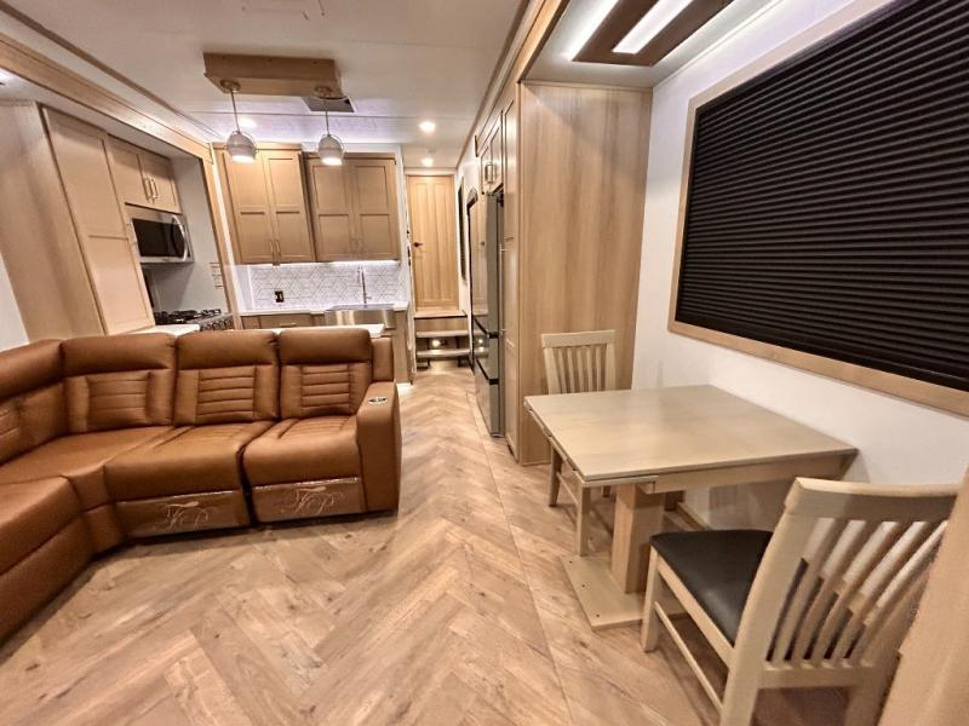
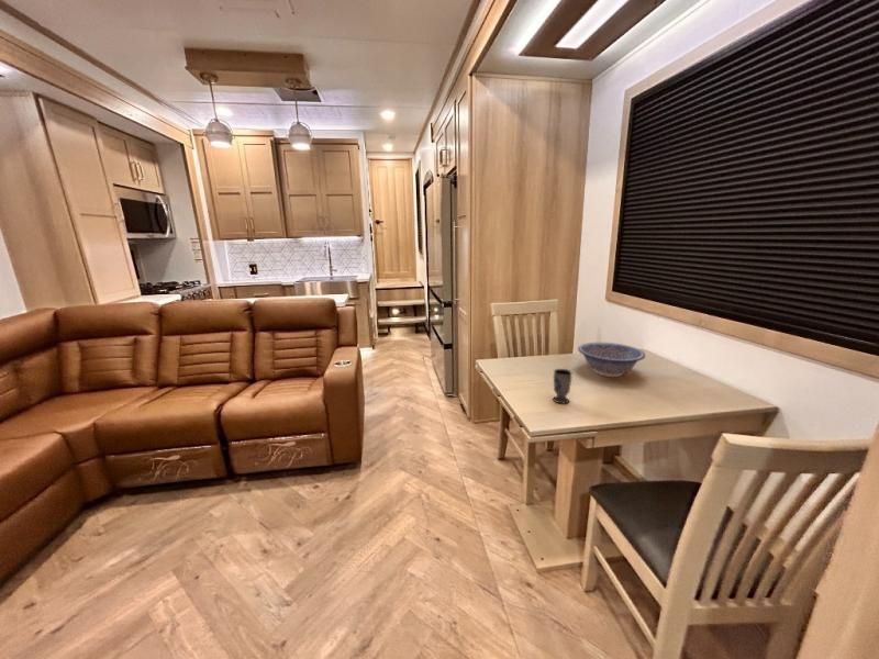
+ cup [552,368,572,404]
+ decorative bowl [577,342,646,378]
